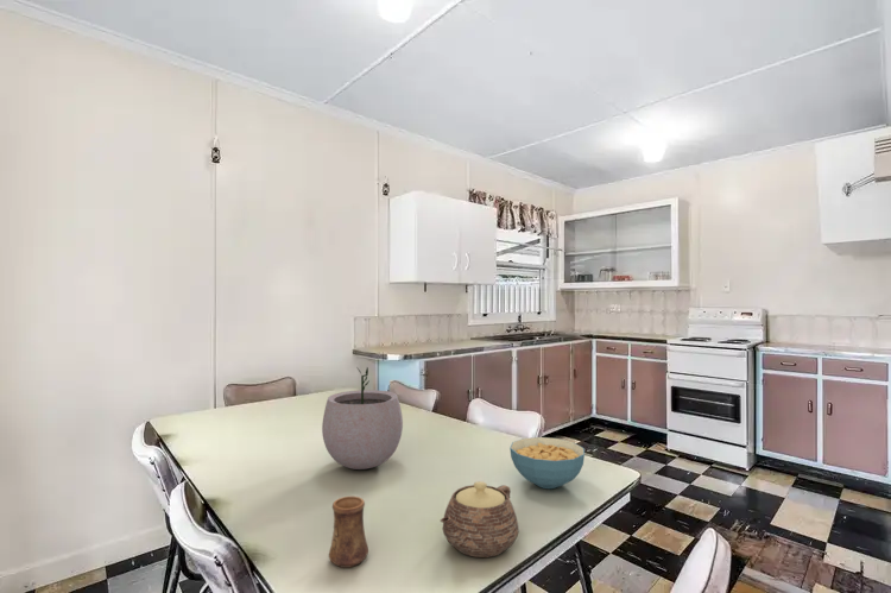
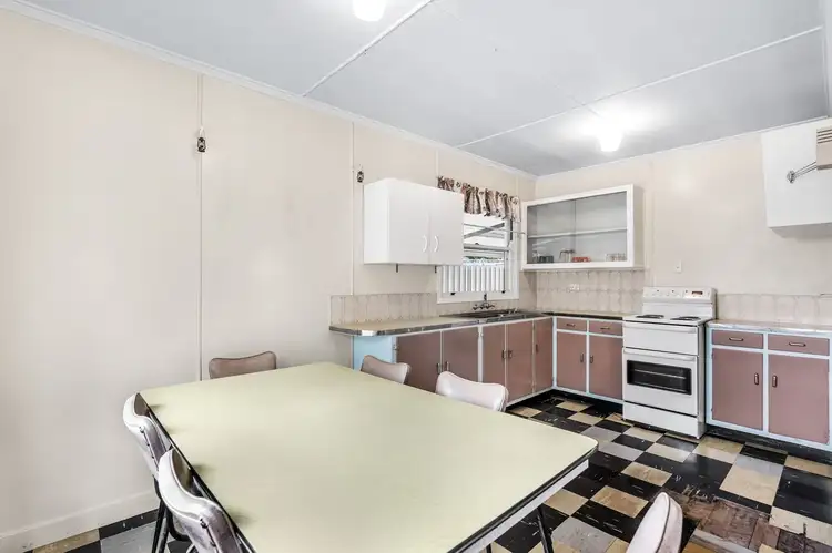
- plant pot [321,366,404,471]
- cup [328,496,369,569]
- cereal bowl [508,436,586,490]
- teapot [440,480,520,559]
